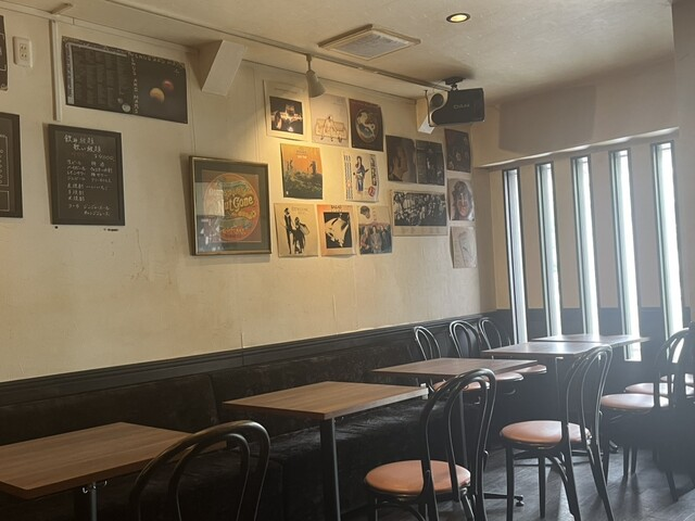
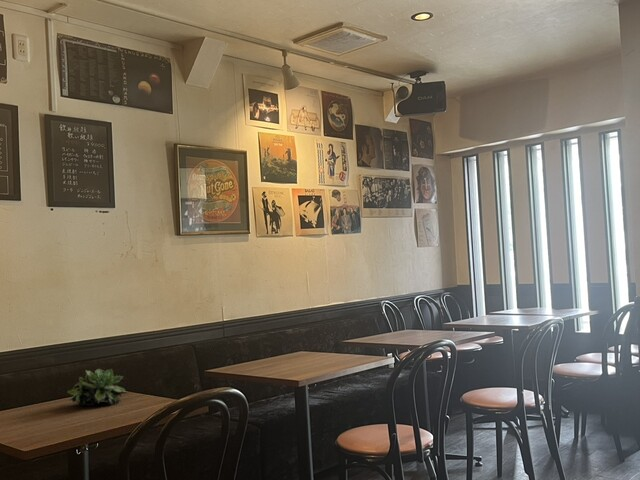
+ succulent plant [66,368,131,407]
